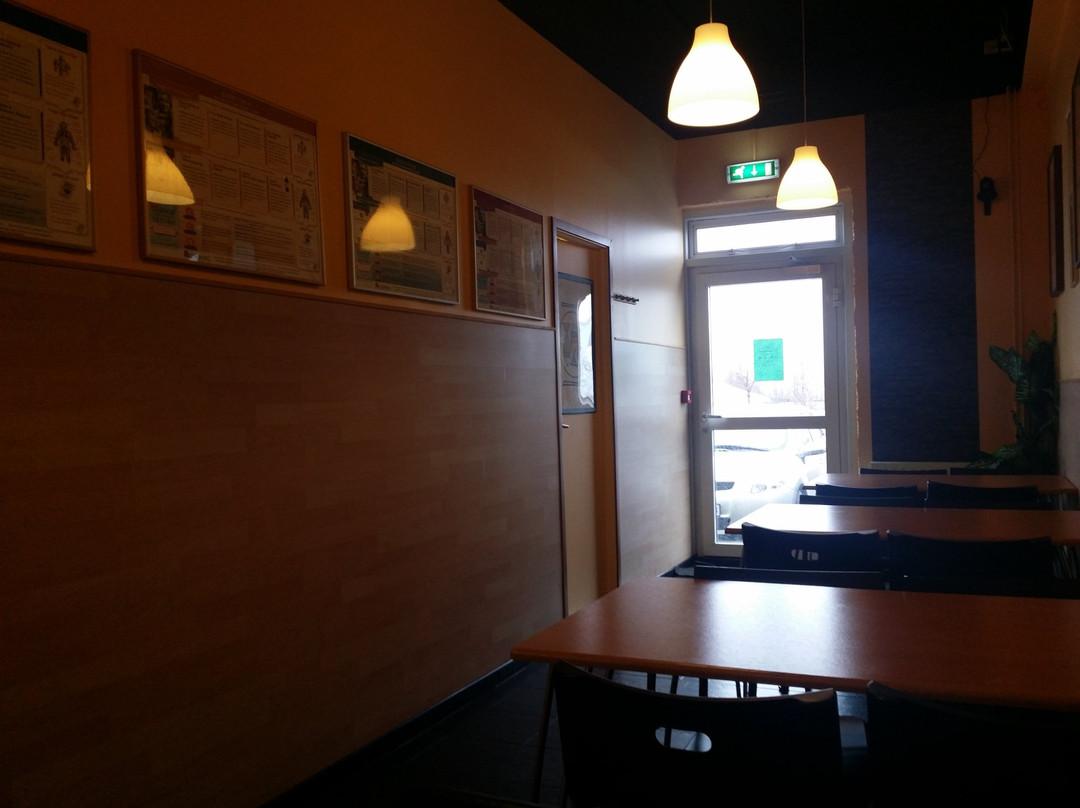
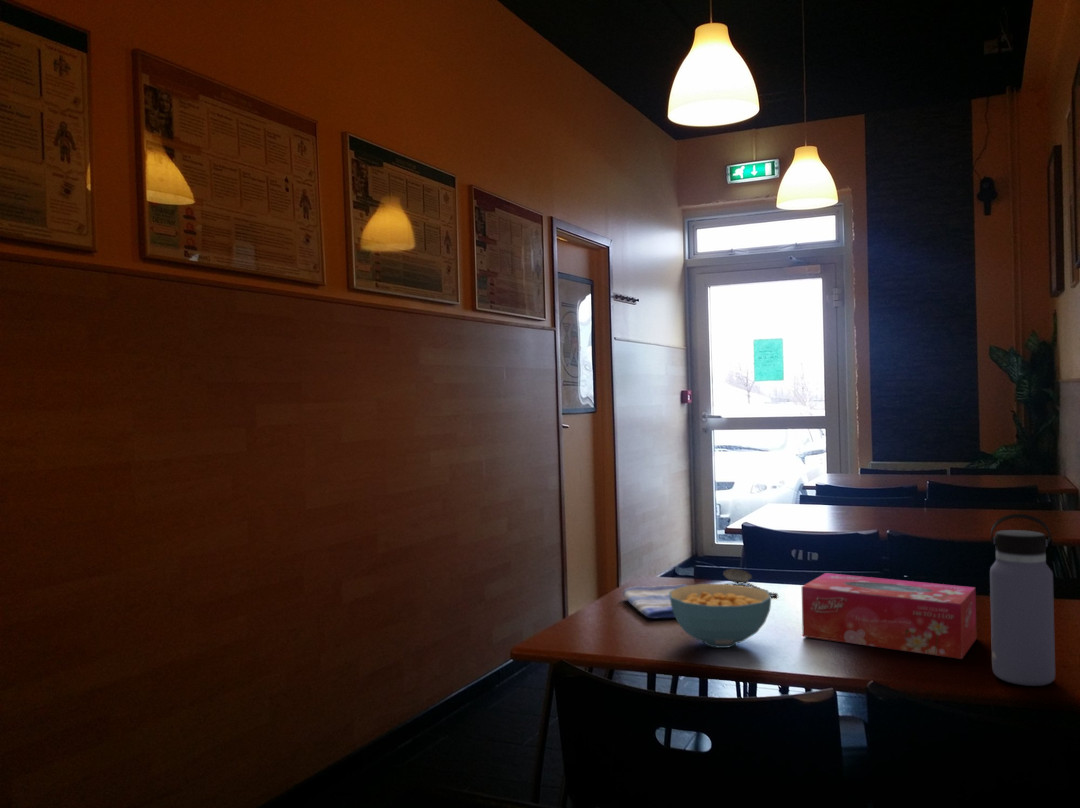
+ tissue box [801,572,978,660]
+ dish towel [622,583,688,619]
+ water bottle [989,513,1056,687]
+ spoon [722,568,779,598]
+ cereal bowl [669,583,772,649]
